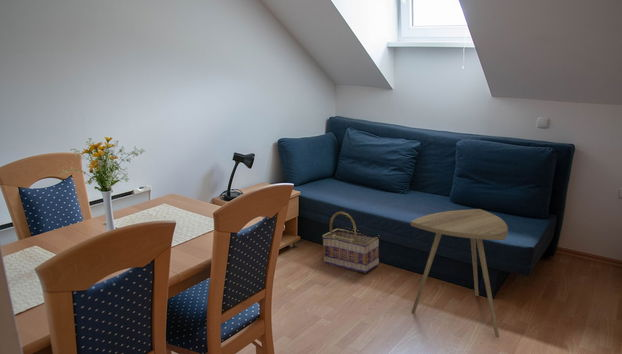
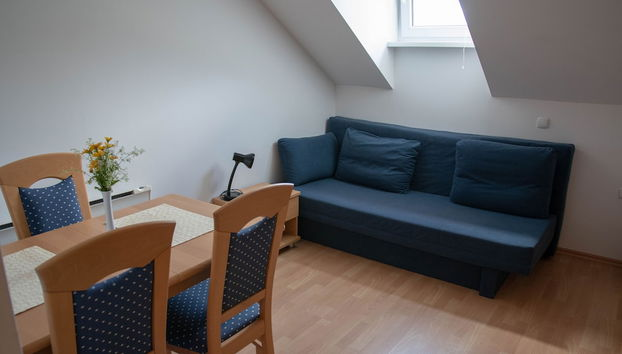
- basket [321,210,380,274]
- side table [410,208,509,338]
